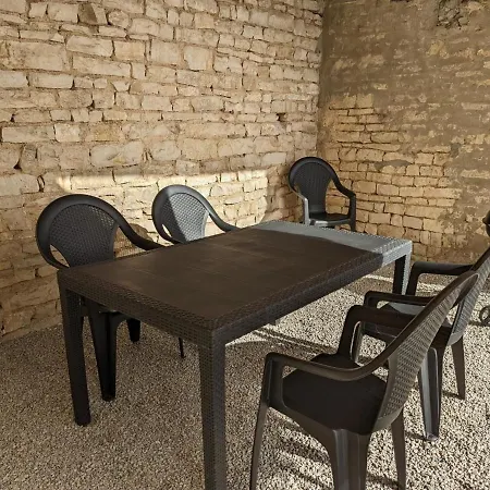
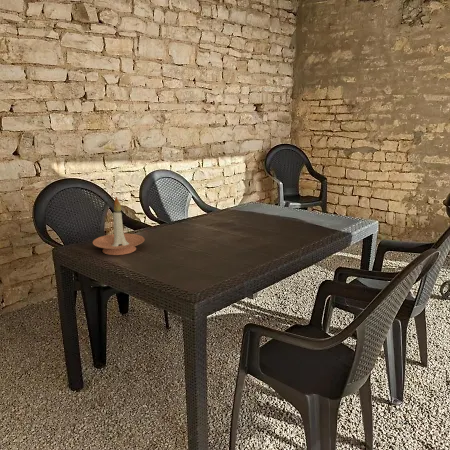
+ candle holder [92,196,145,256]
